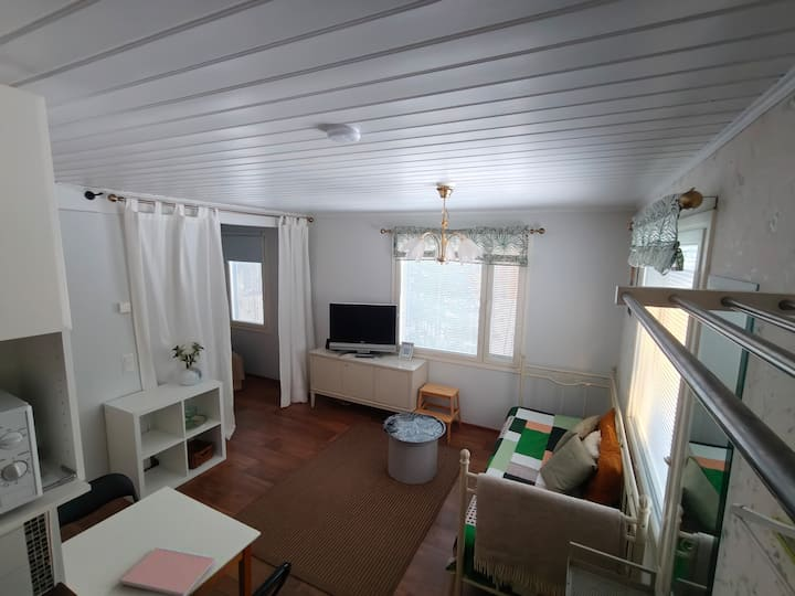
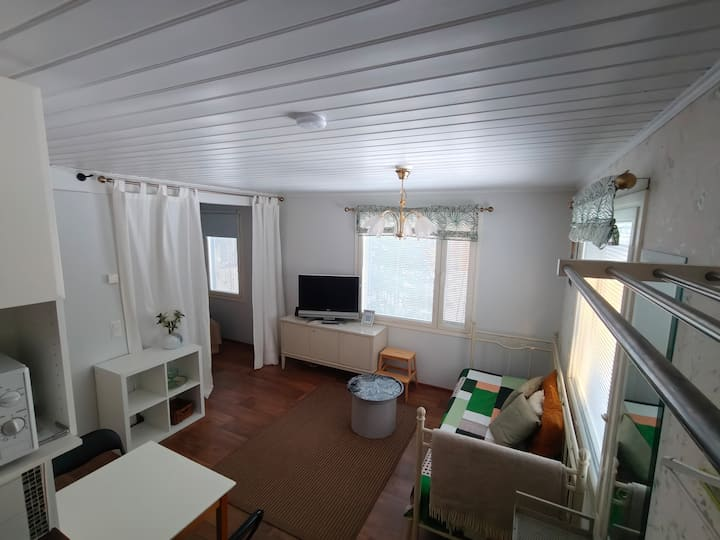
- notebook [119,546,215,596]
